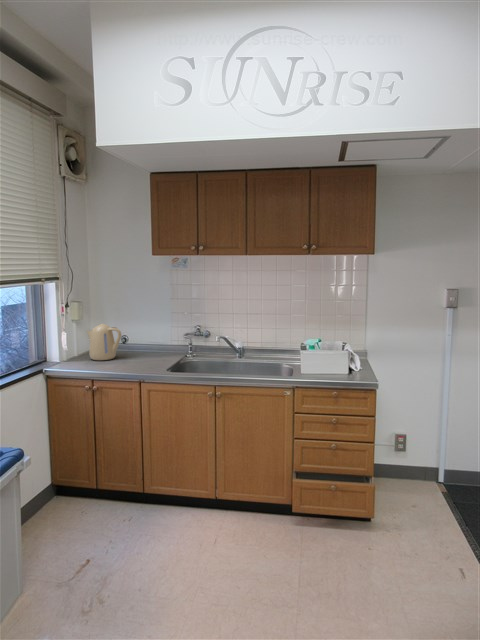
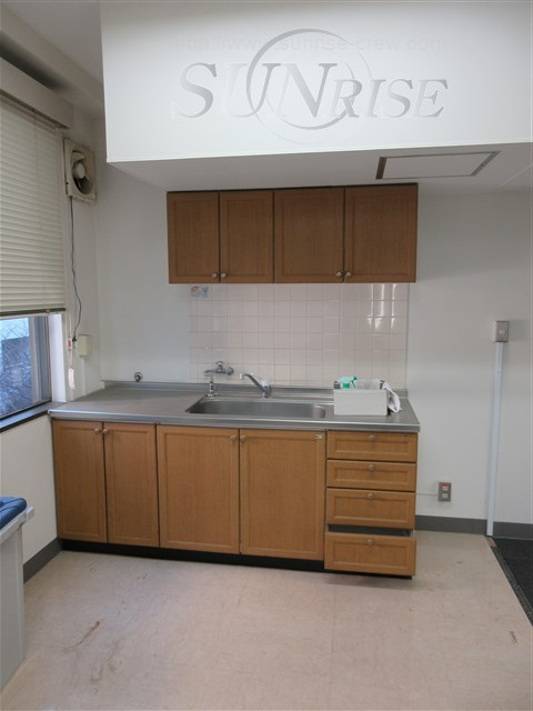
- kettle [85,323,122,361]
